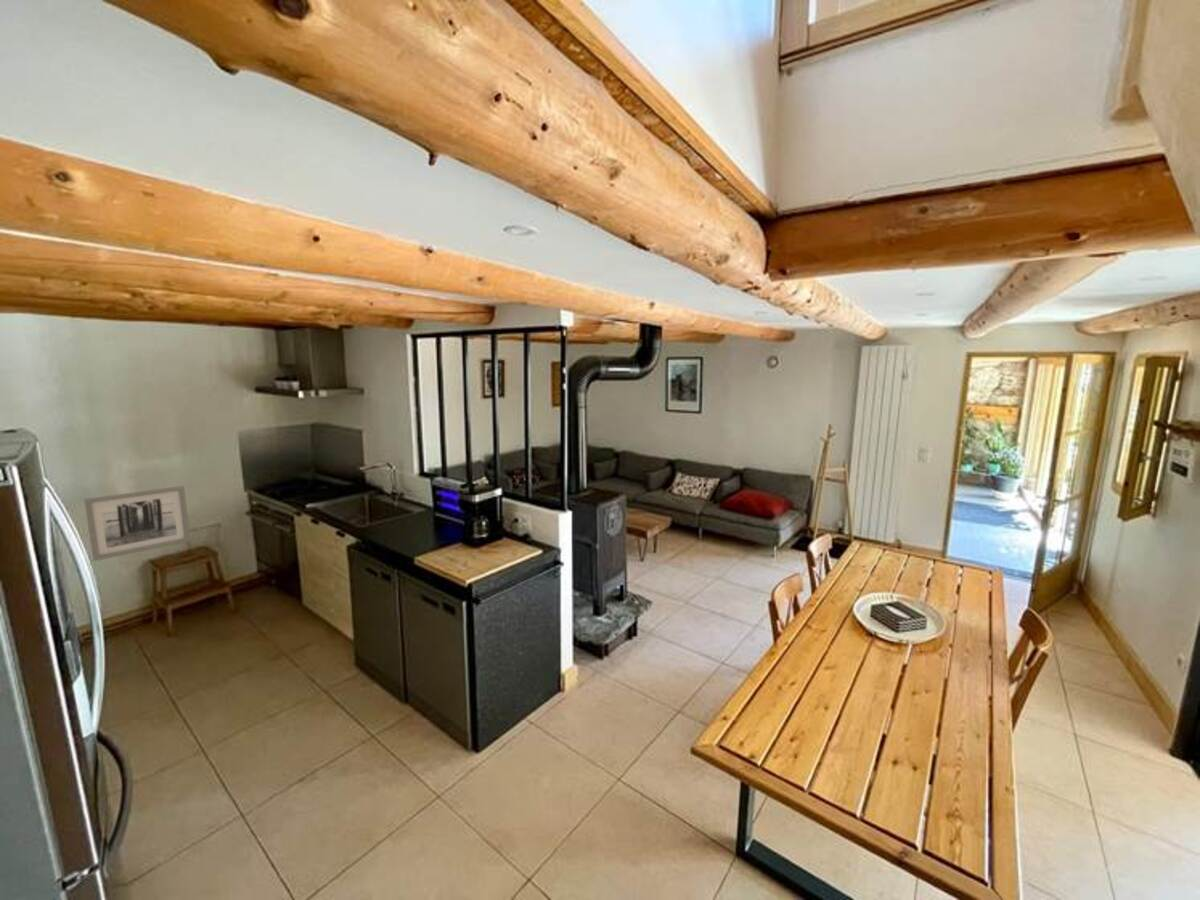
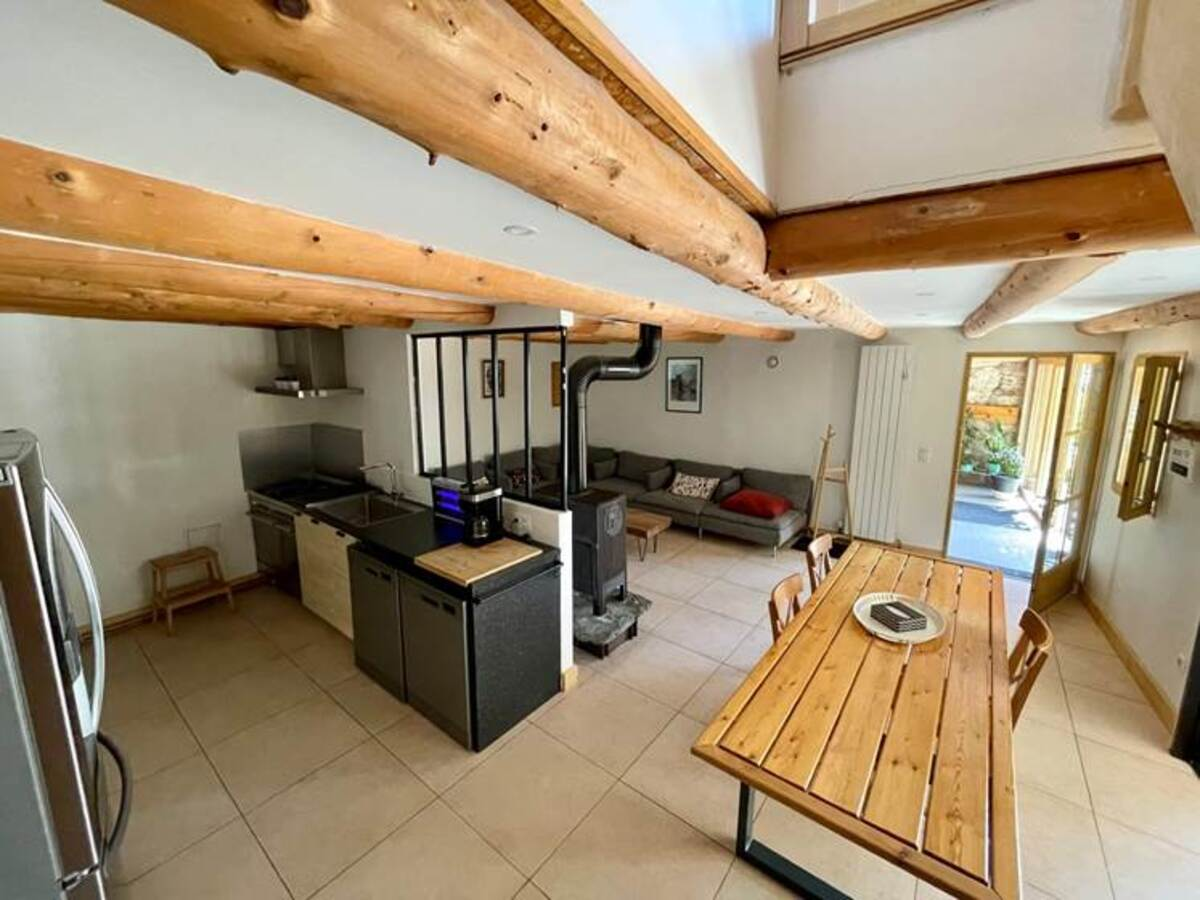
- wall art [83,485,191,562]
